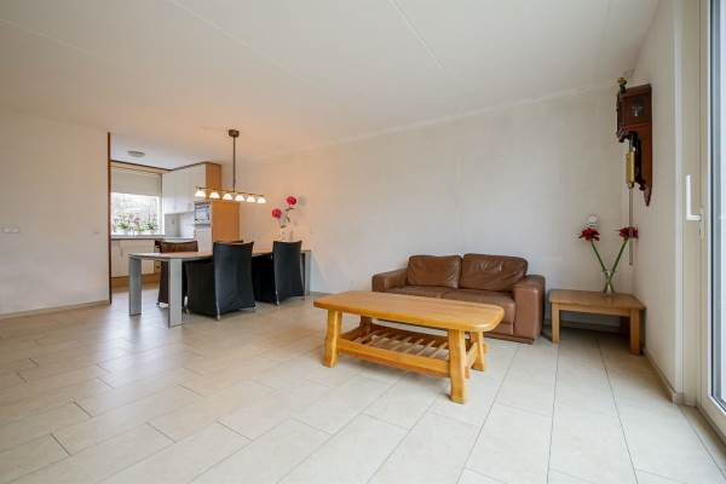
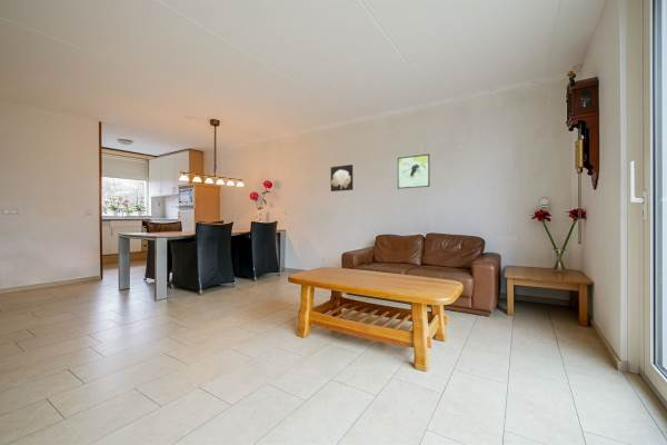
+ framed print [397,152,431,190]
+ wall art [330,164,354,192]
